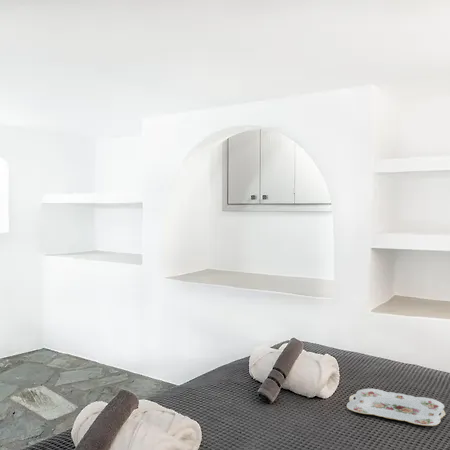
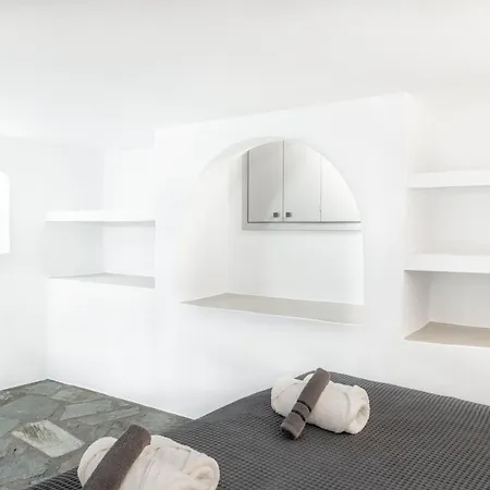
- serving tray [346,388,446,427]
